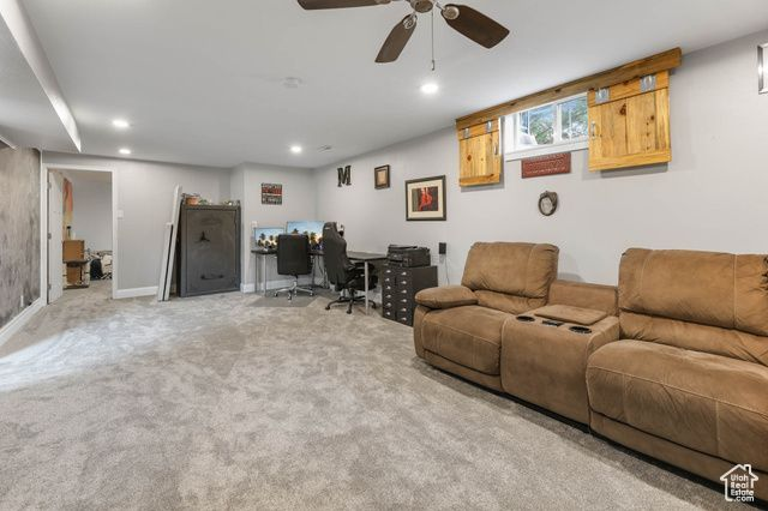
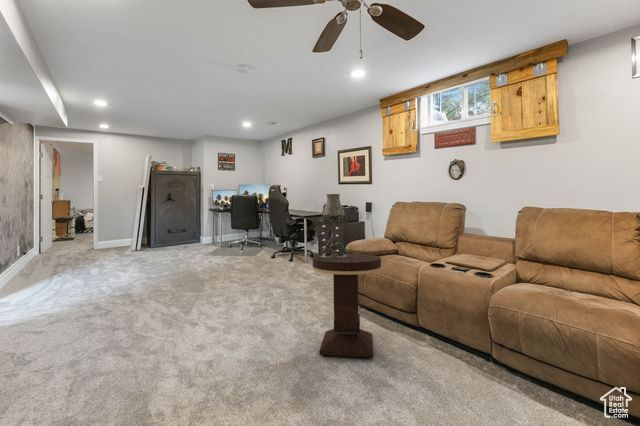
+ side table [312,253,382,359]
+ table lamp [320,193,348,258]
